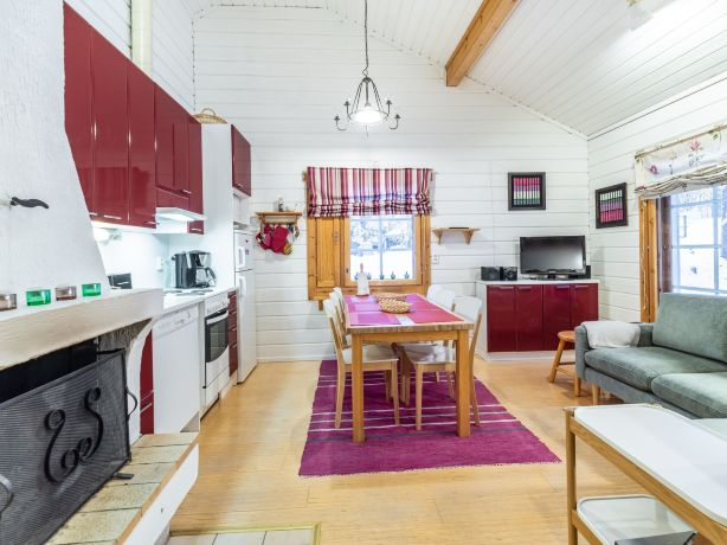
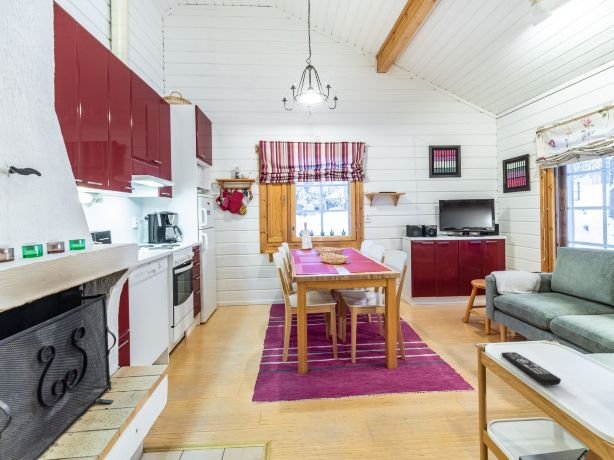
+ remote control [500,351,562,386]
